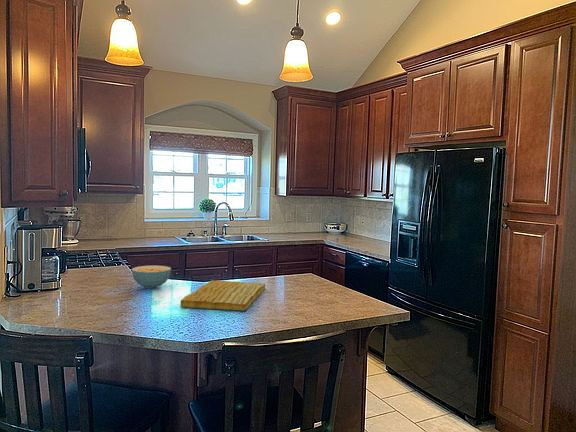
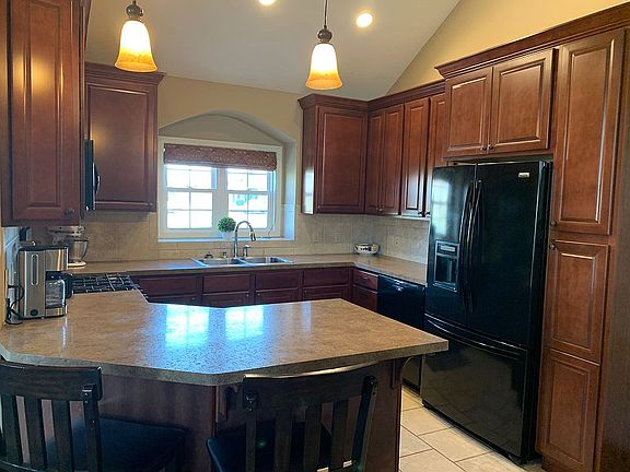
- cutting board [180,279,266,312]
- cereal bowl [131,265,172,289]
